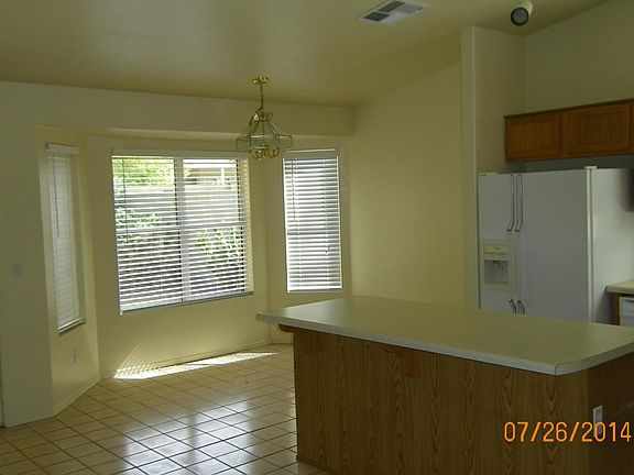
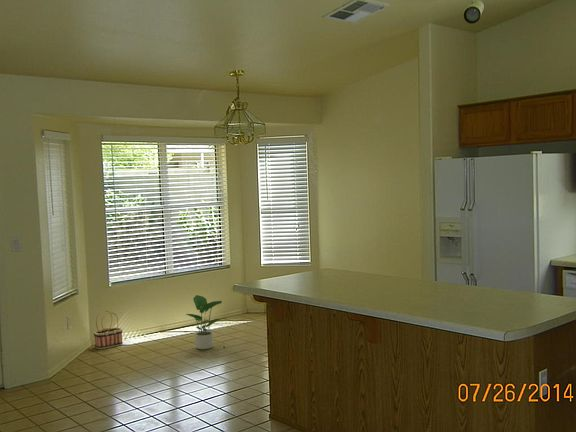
+ potted plant [185,294,223,350]
+ basket [93,310,124,350]
